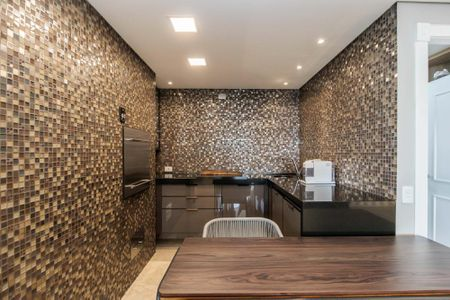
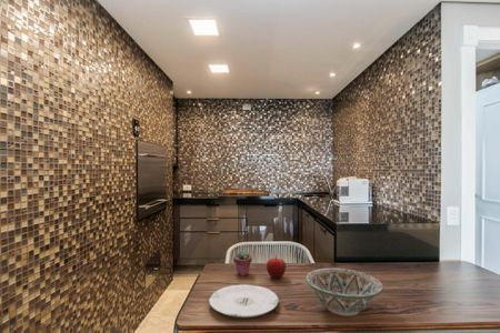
+ decorative bowl [304,268,384,317]
+ potted succulent [232,250,253,278]
+ plate [208,284,280,319]
+ fruit [266,255,287,280]
